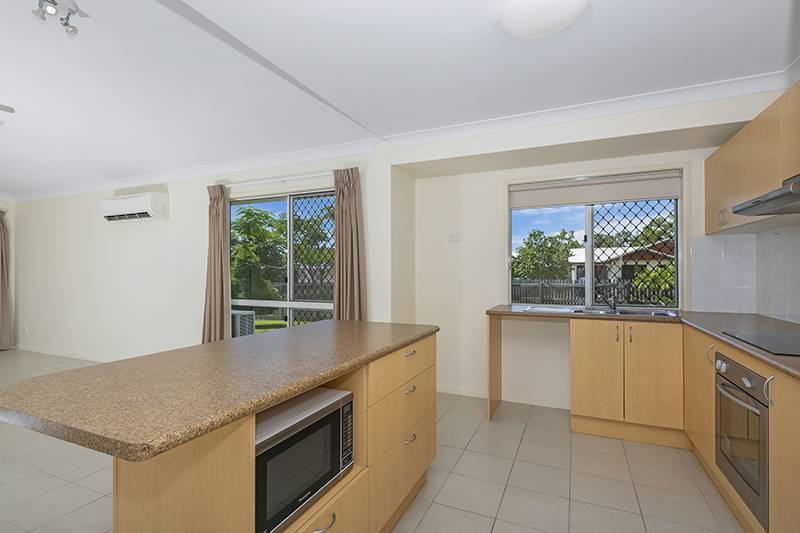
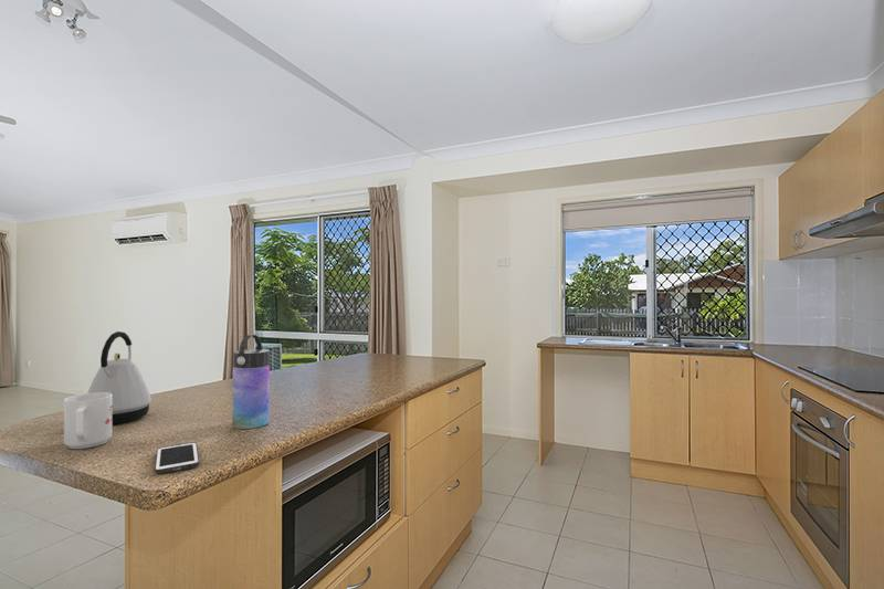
+ kettle [86,330,152,425]
+ water bottle [231,334,271,430]
+ mug [63,392,114,450]
+ cell phone [154,441,200,475]
